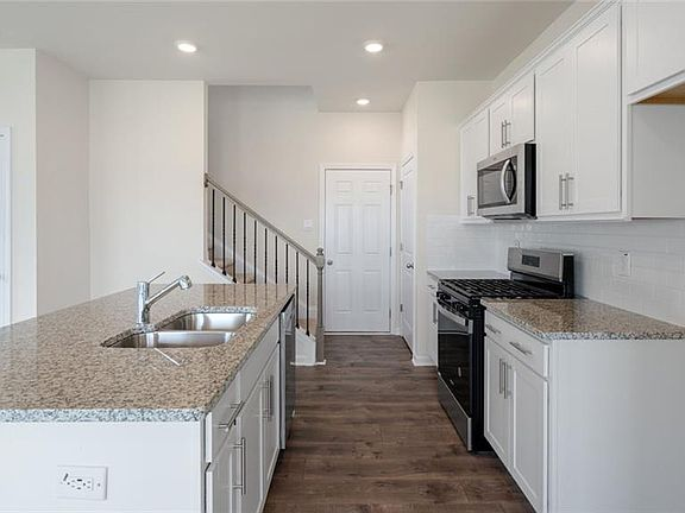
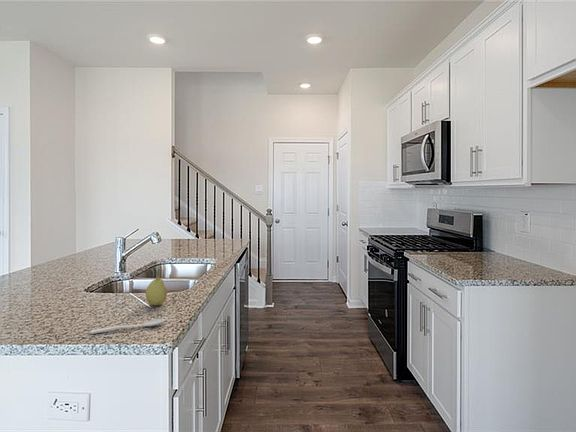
+ spoon [90,317,166,335]
+ fruit [145,270,168,306]
